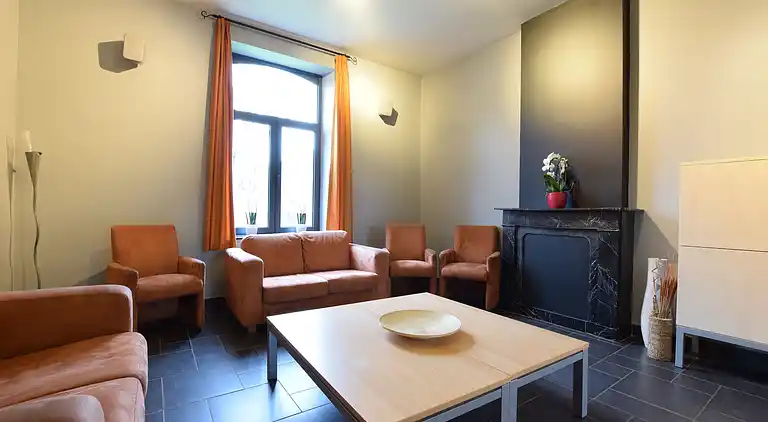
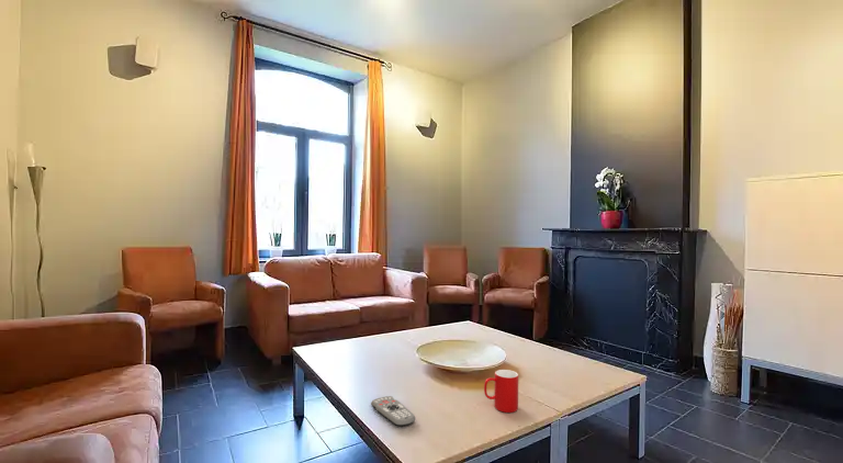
+ remote control [370,395,416,427]
+ cup [483,369,519,414]
